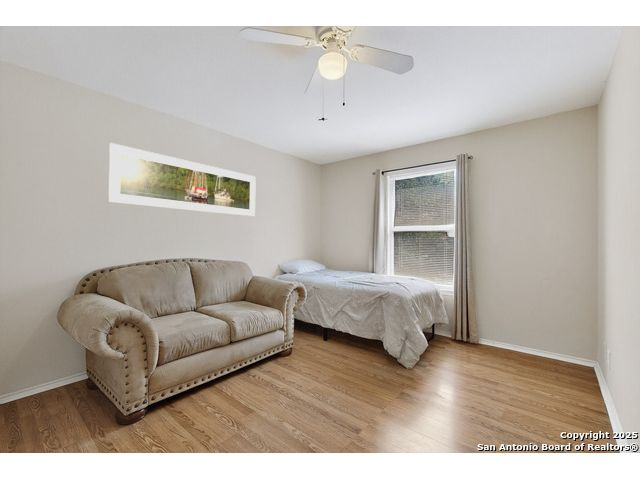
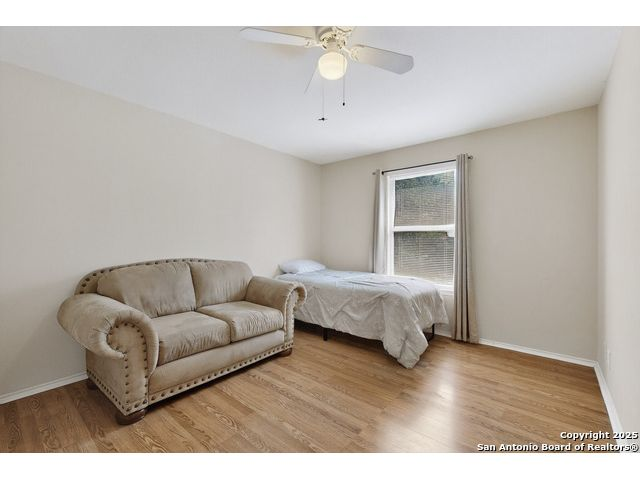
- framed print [107,142,257,218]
